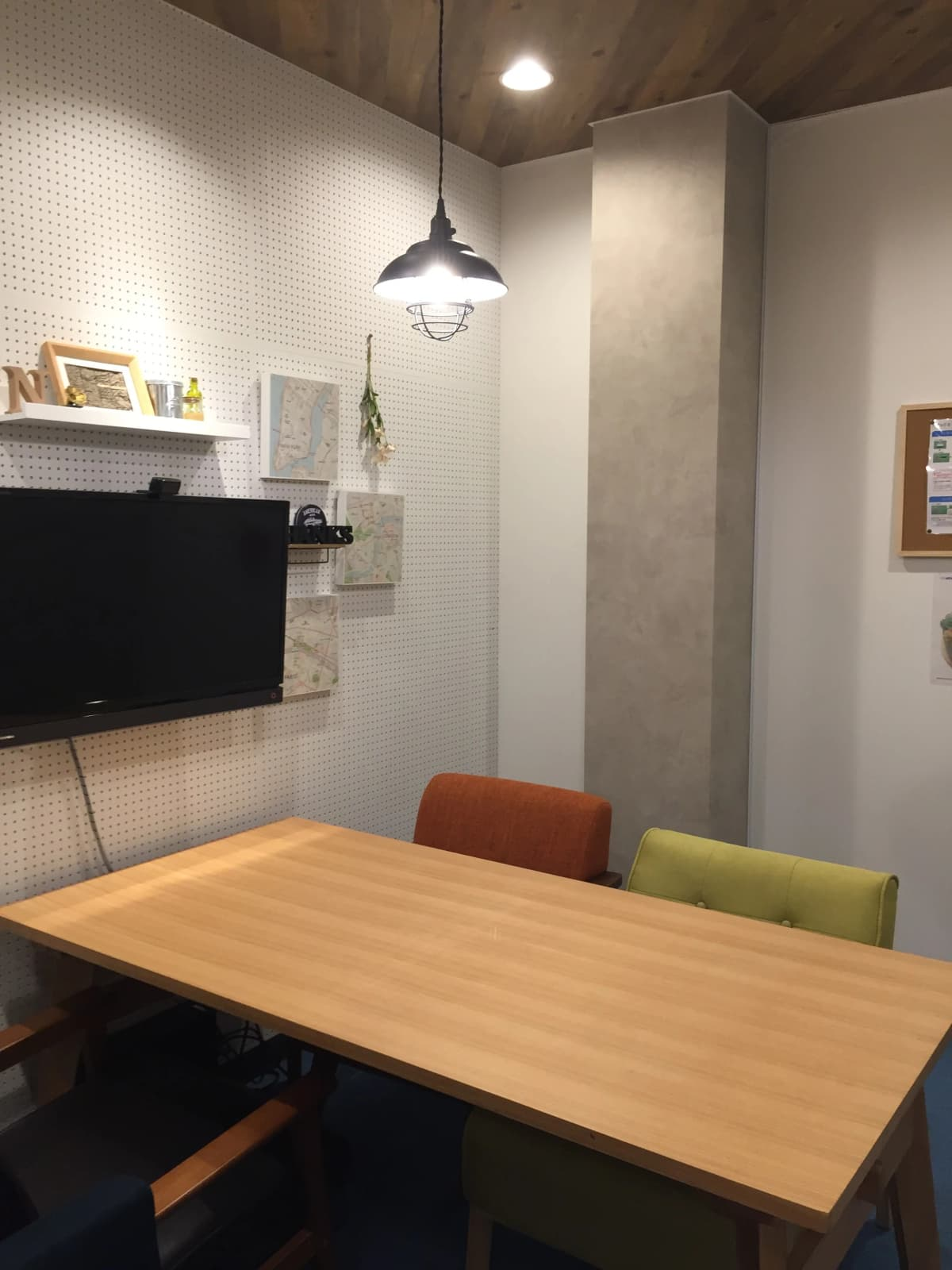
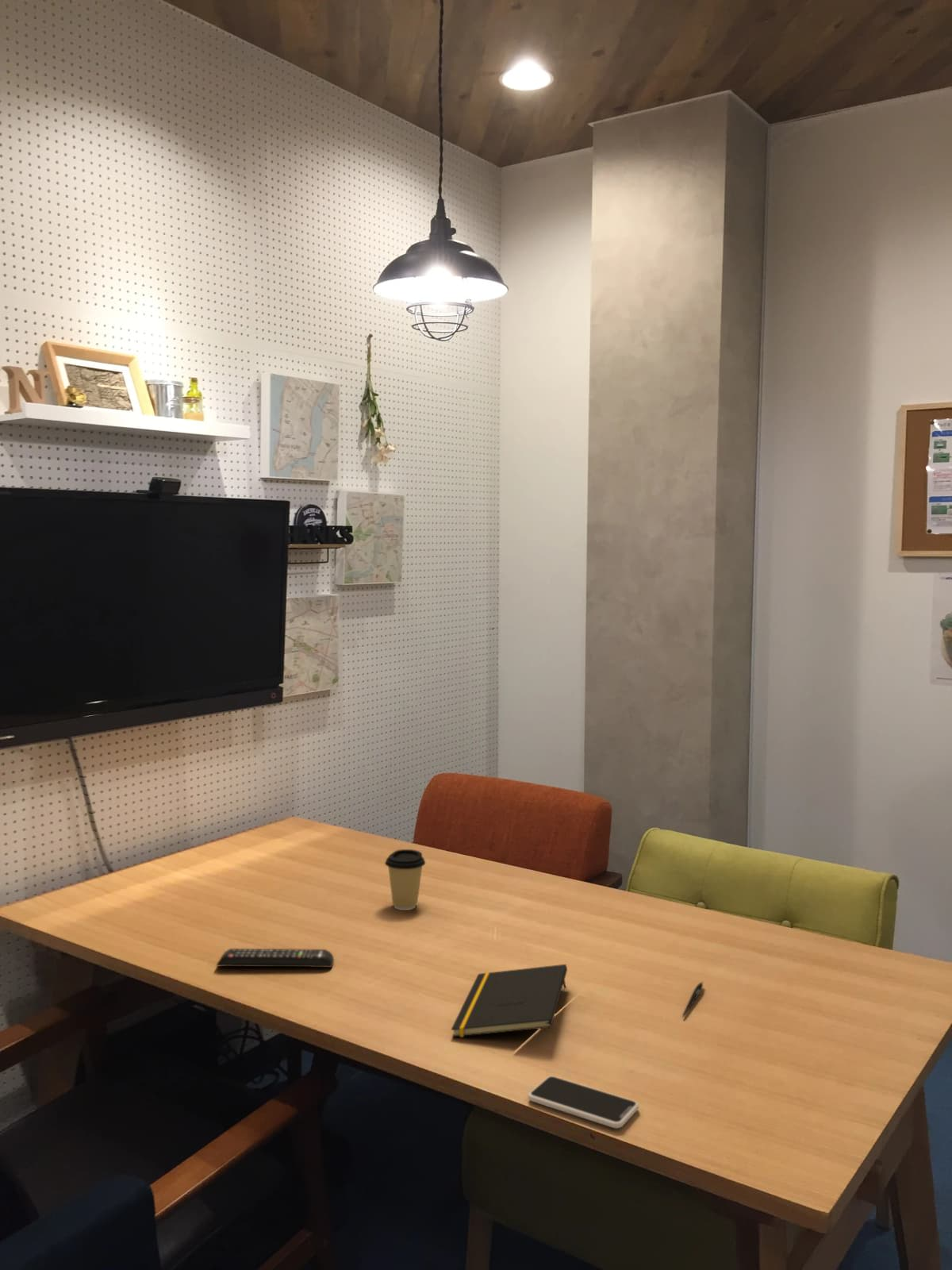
+ remote control [216,948,335,968]
+ coffee cup [384,849,426,911]
+ smartphone [528,1076,639,1129]
+ pen [681,981,704,1018]
+ notepad [451,964,568,1038]
